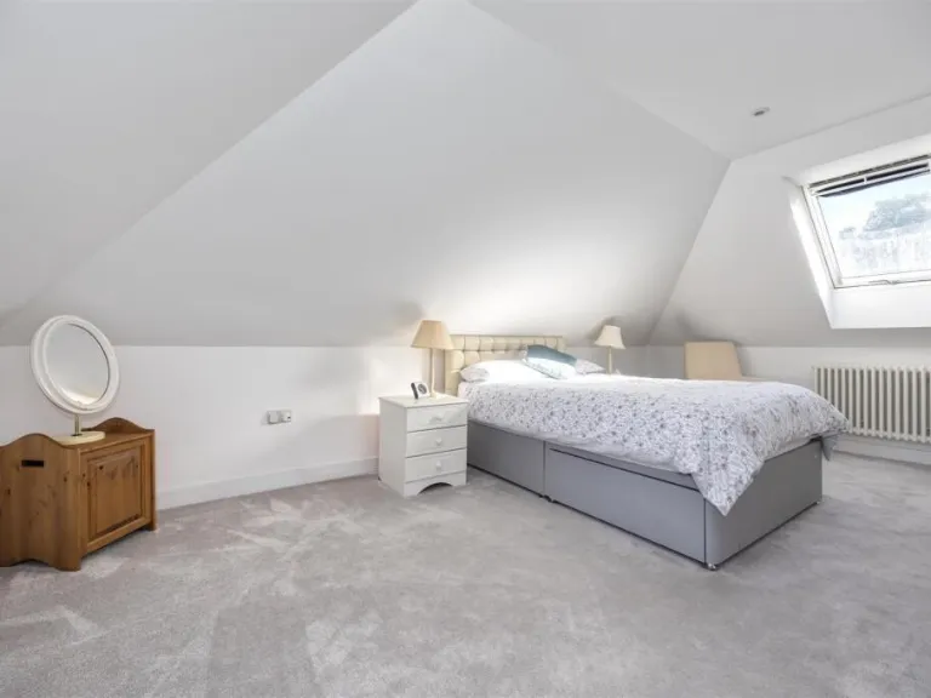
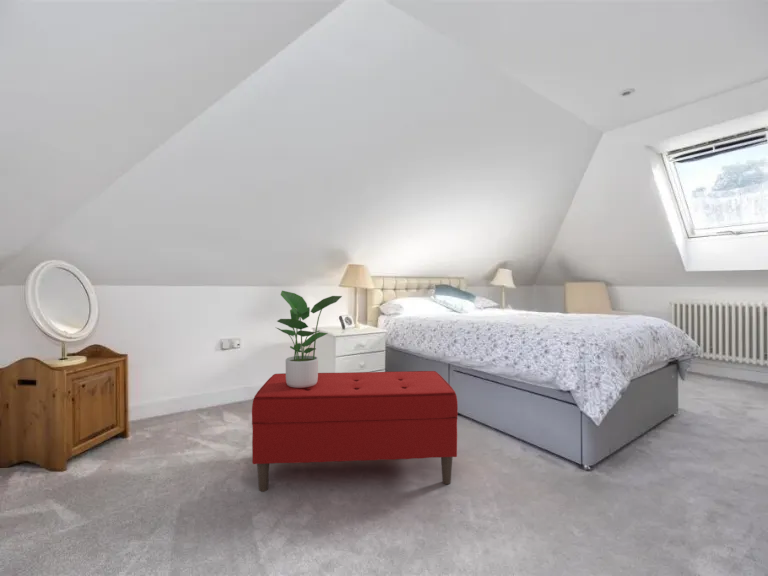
+ bench [251,370,459,493]
+ potted plant [275,290,343,388]
